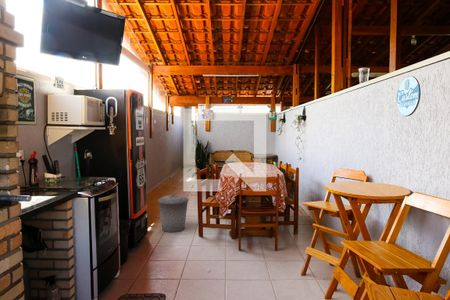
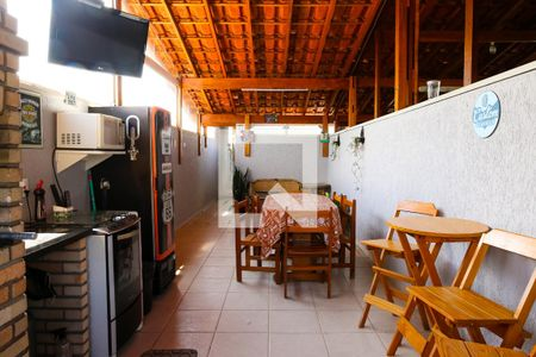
- trash can [157,193,190,233]
